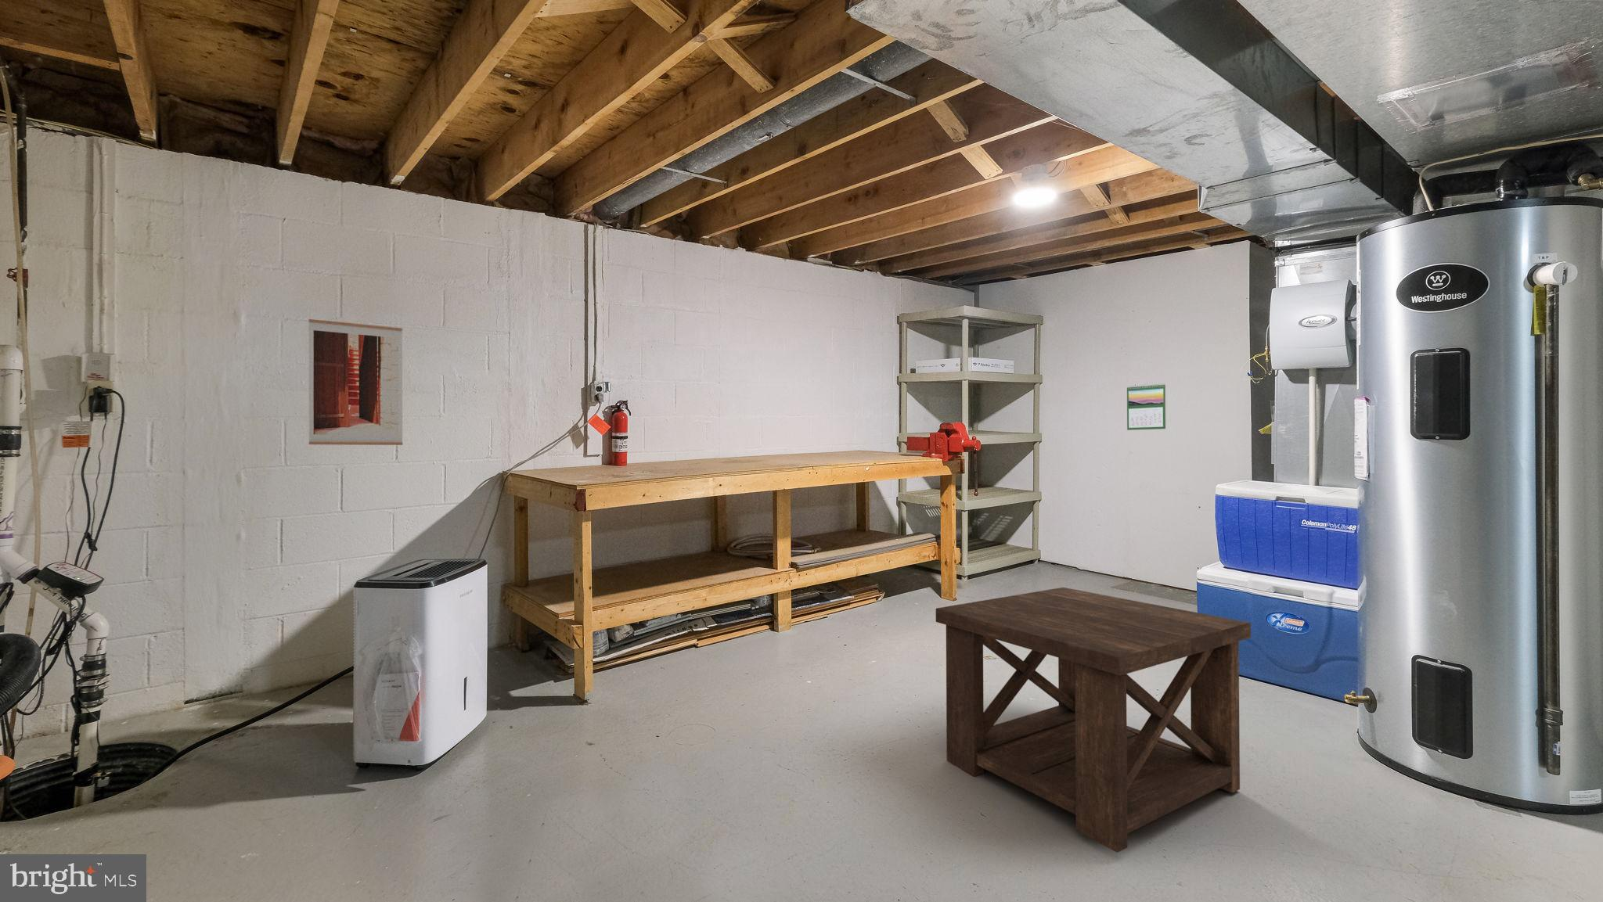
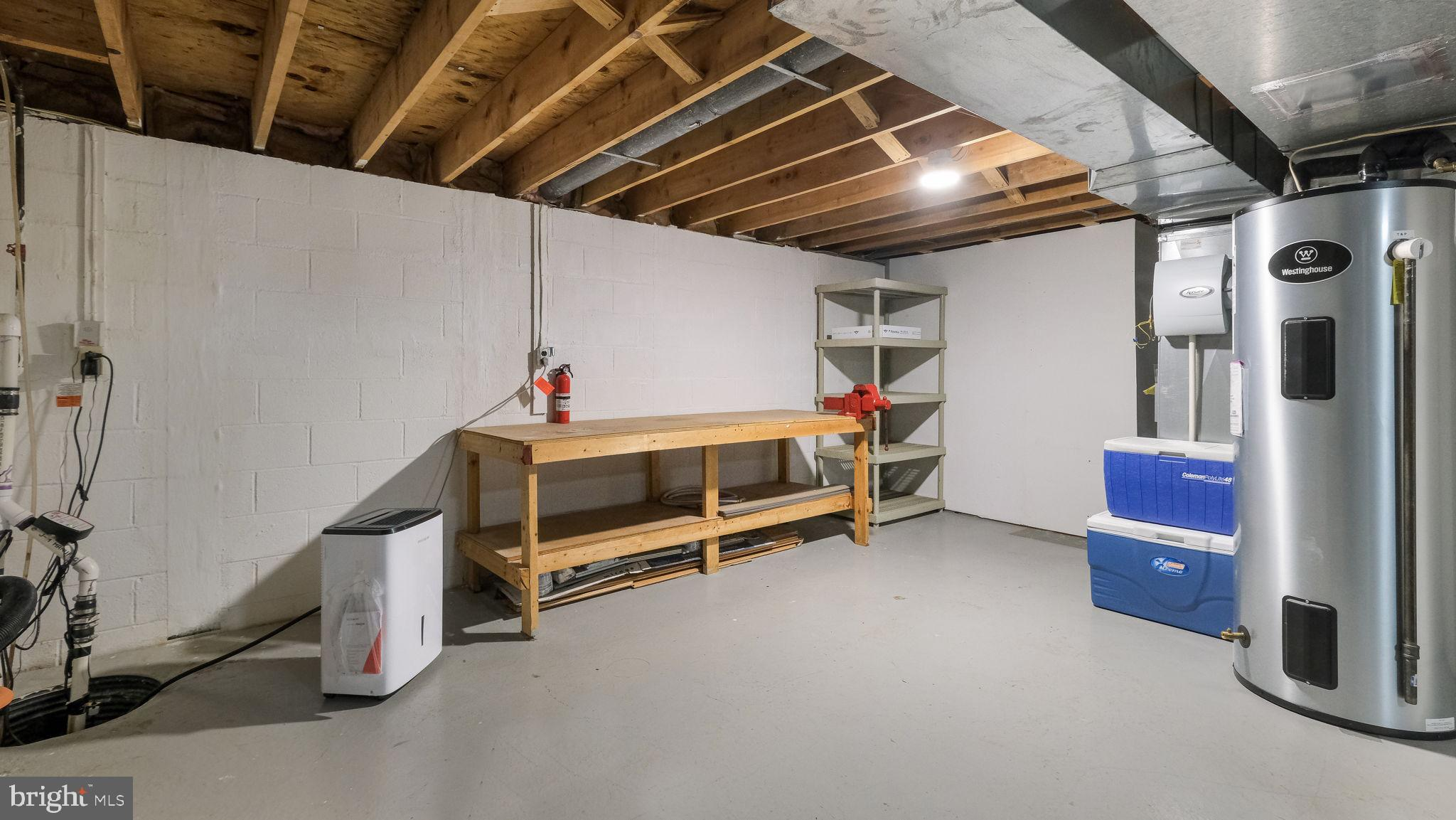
- calendar [1126,383,1166,431]
- side table [935,586,1252,853]
- wall art [307,318,403,446]
